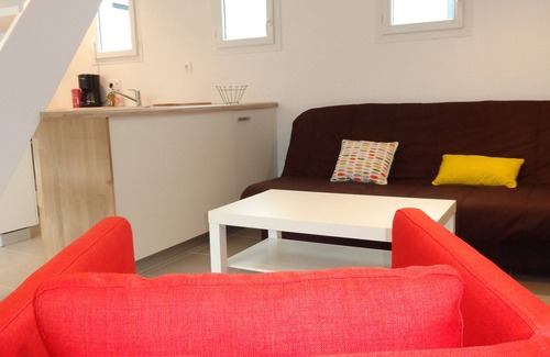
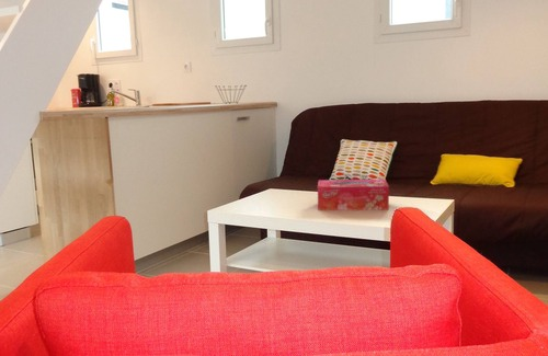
+ tissue box [317,179,390,211]
